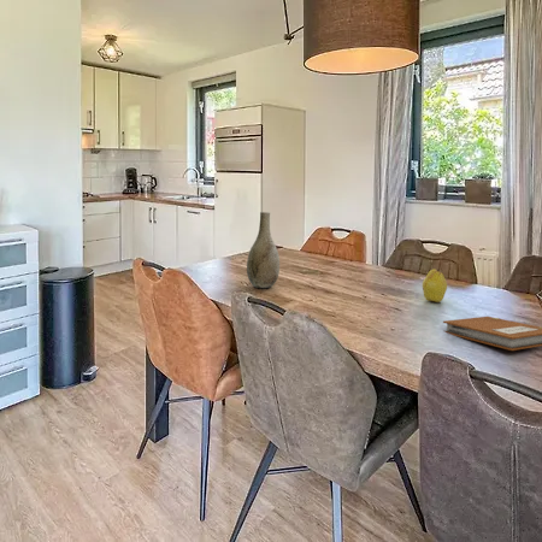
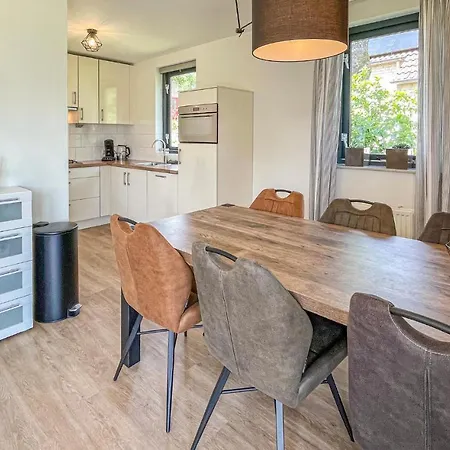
- notebook [442,316,542,352]
- fruit [422,269,448,304]
- vase [246,211,281,289]
